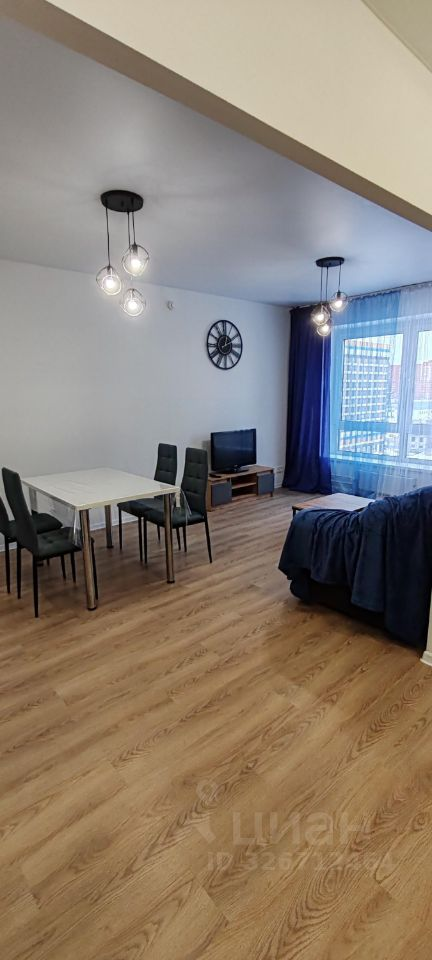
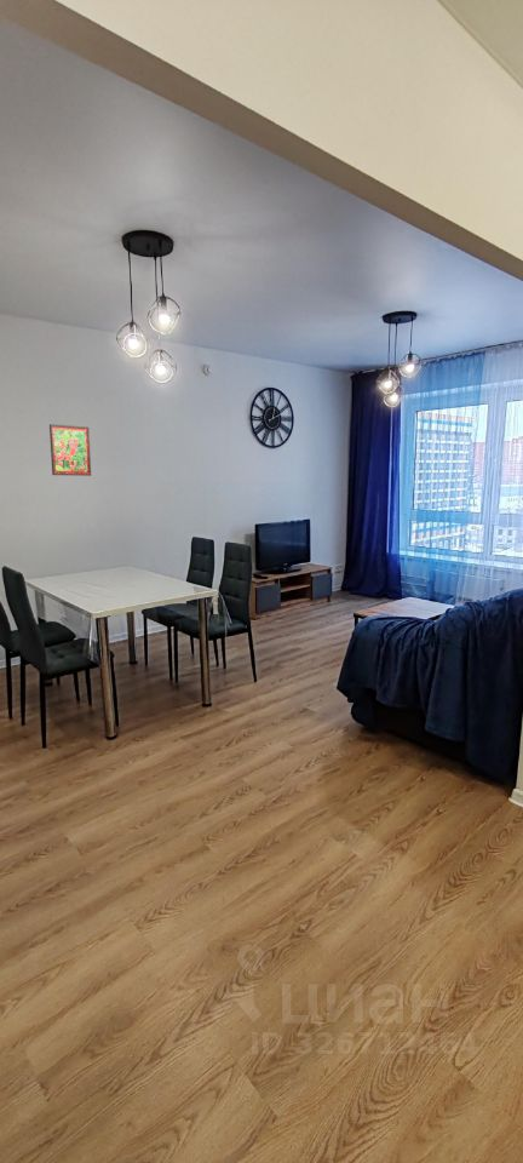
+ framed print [48,423,92,477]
